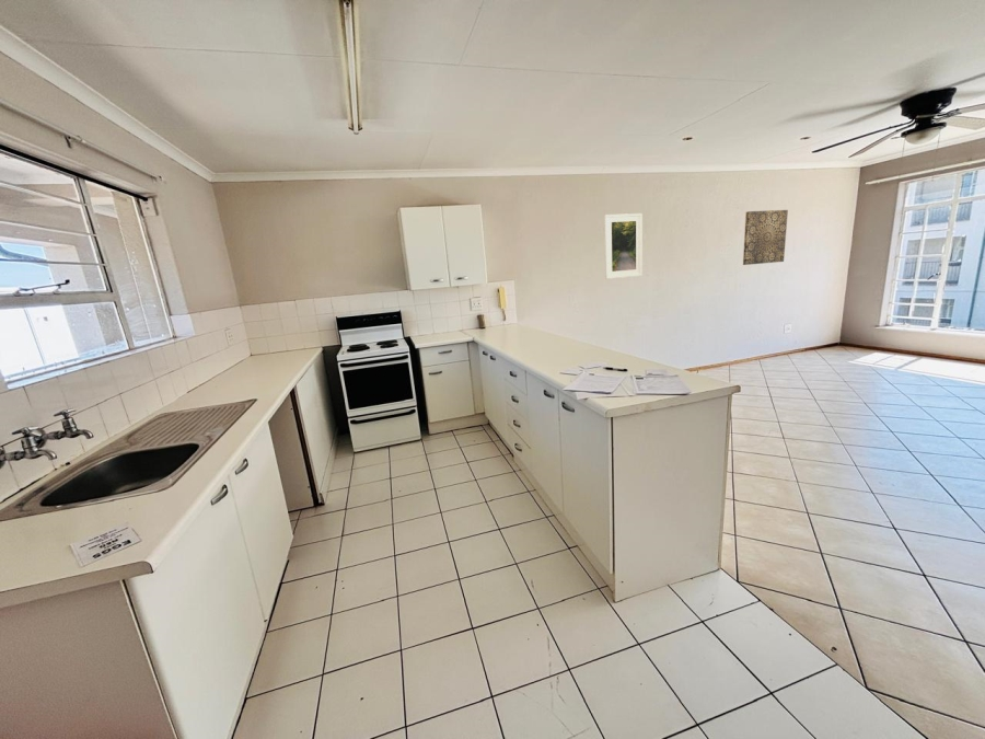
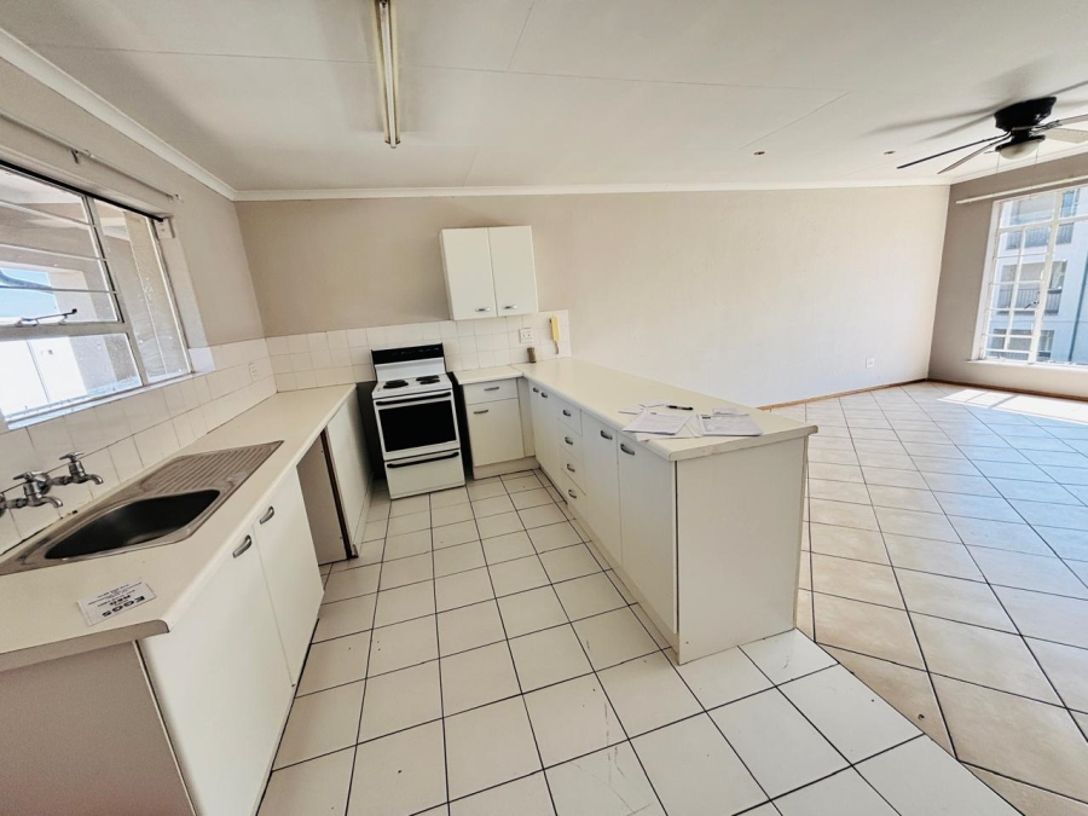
- wall art [742,209,789,266]
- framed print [603,212,644,280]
